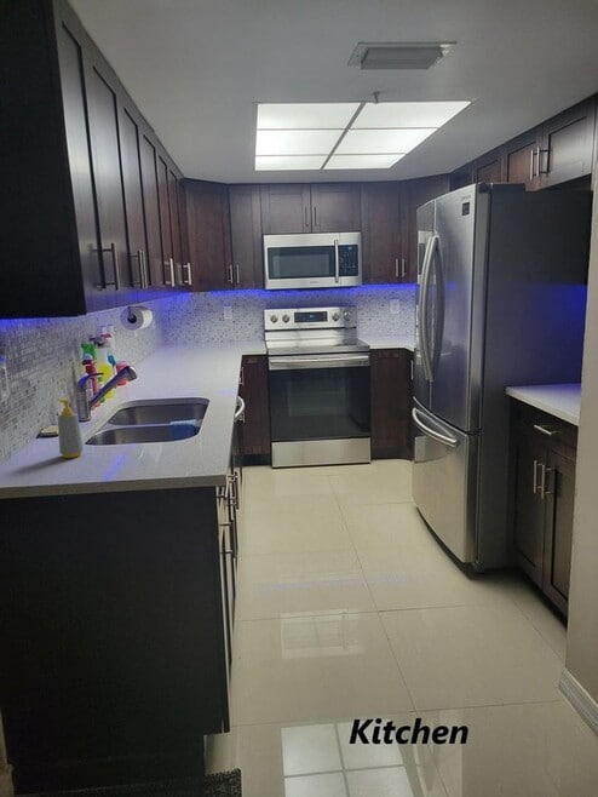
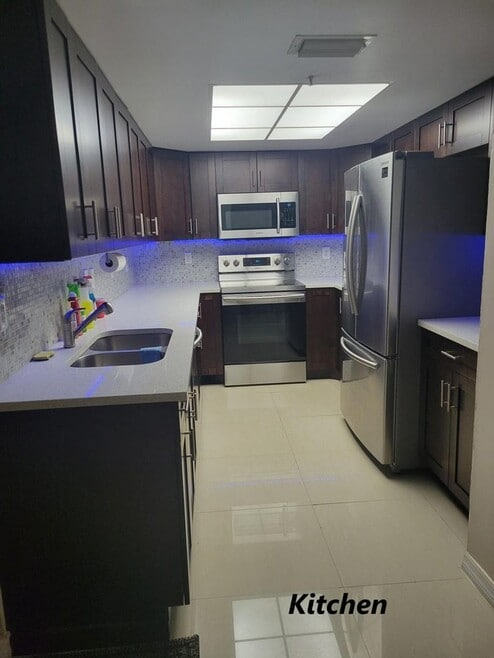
- soap bottle [57,397,85,459]
